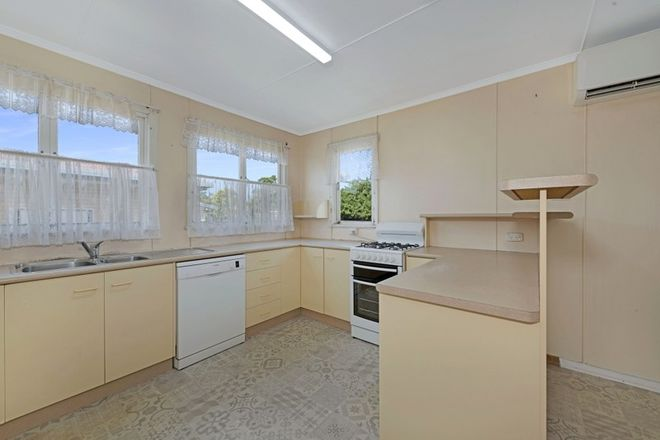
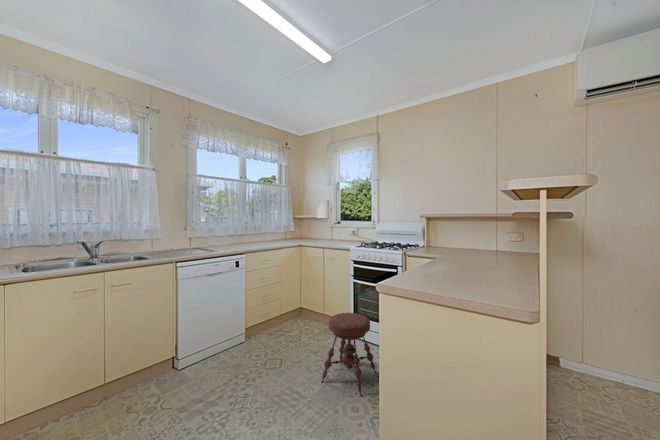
+ stool [320,312,377,397]
